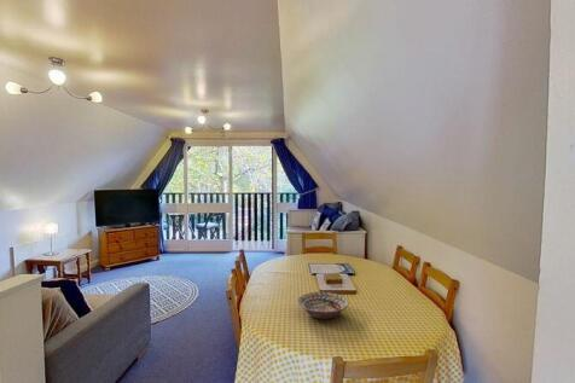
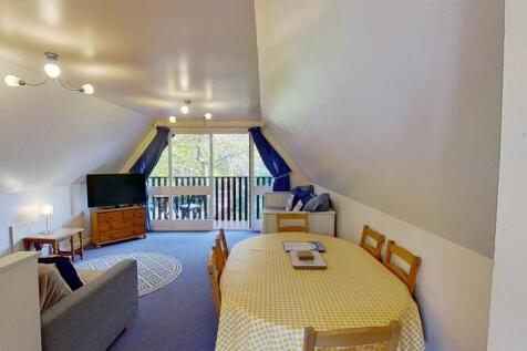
- decorative bowl [297,291,350,320]
